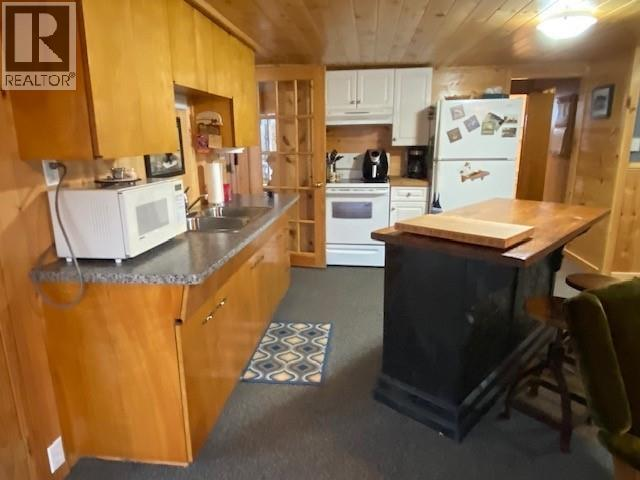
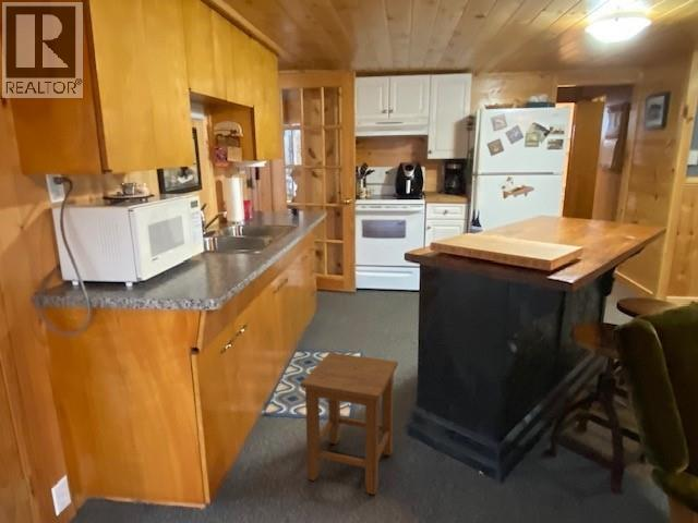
+ stool [299,351,399,496]
